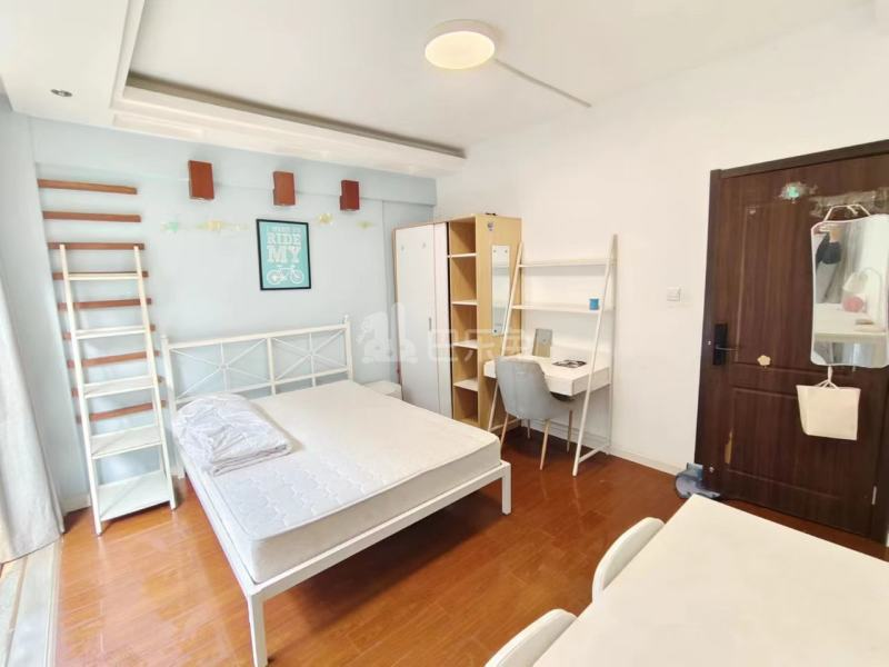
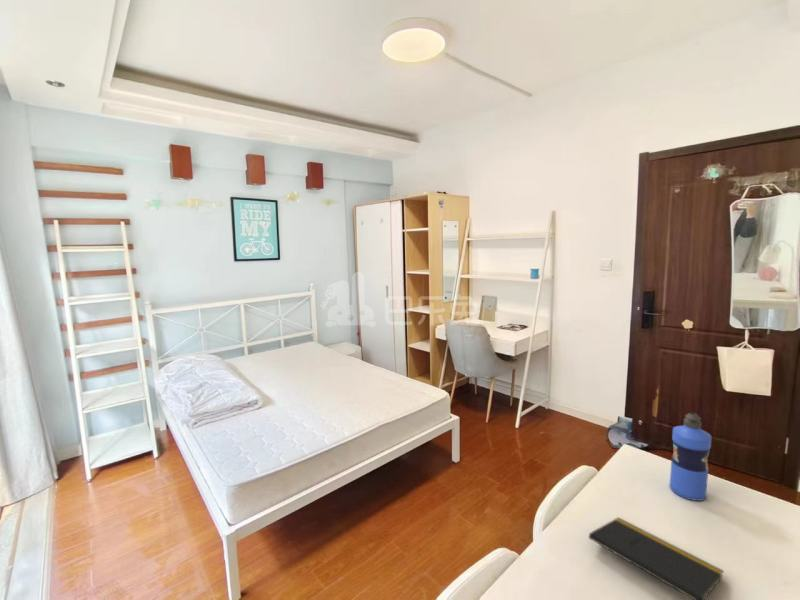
+ notepad [588,516,725,600]
+ water bottle [669,412,713,502]
